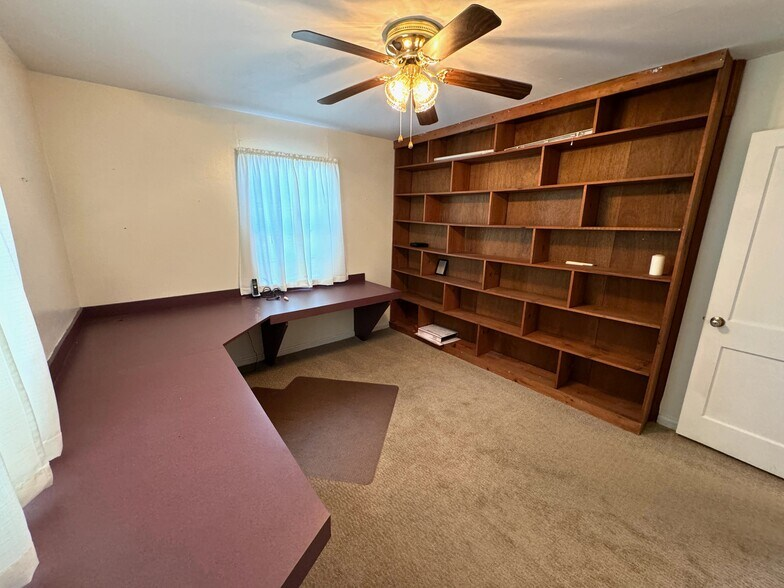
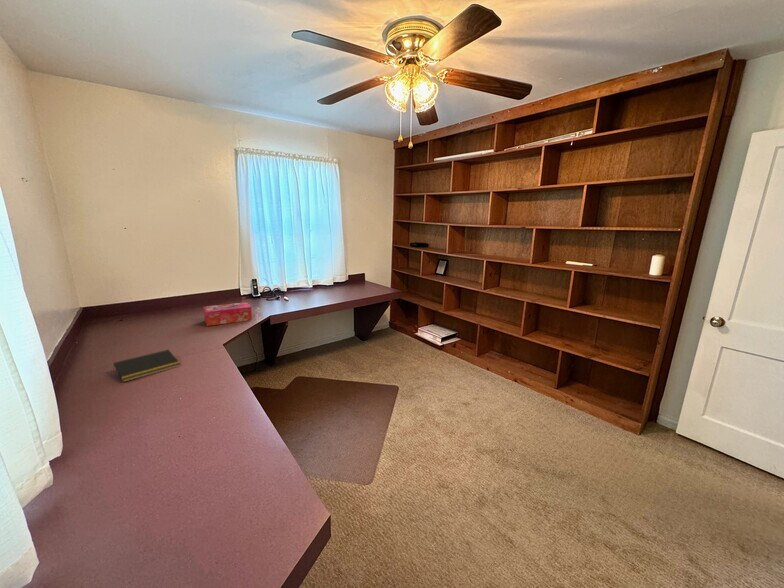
+ tissue box [202,301,253,327]
+ notepad [112,349,181,383]
